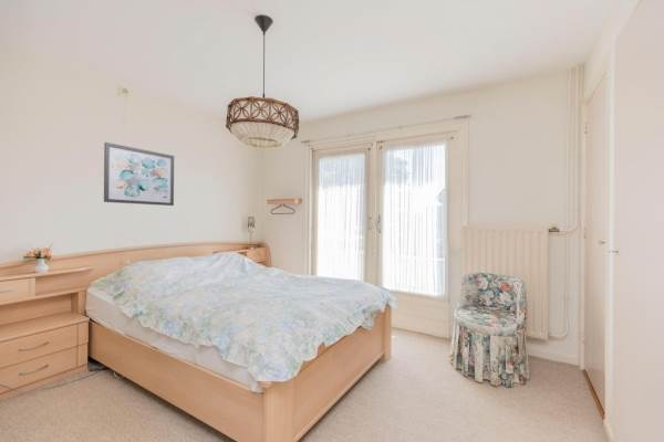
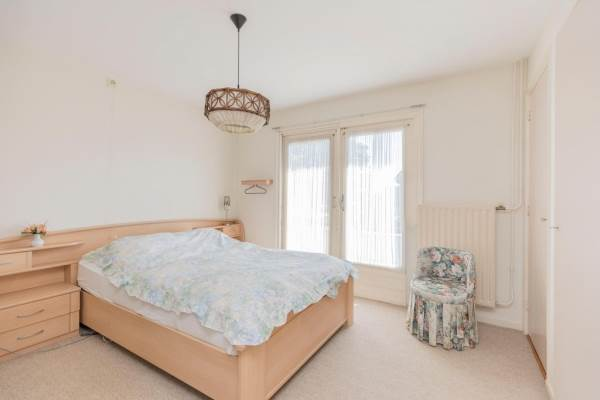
- wall art [103,141,175,207]
